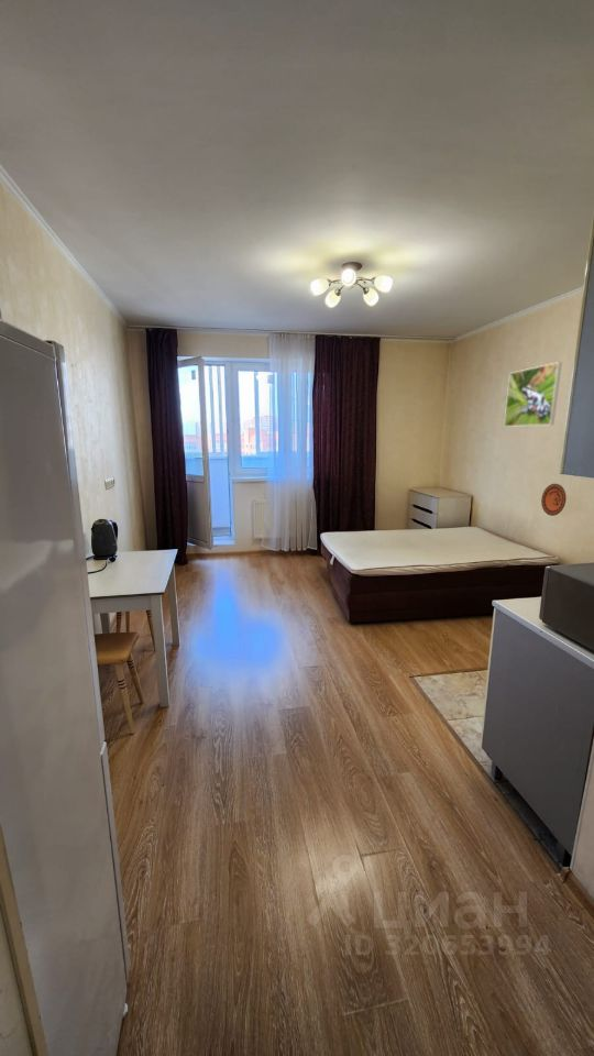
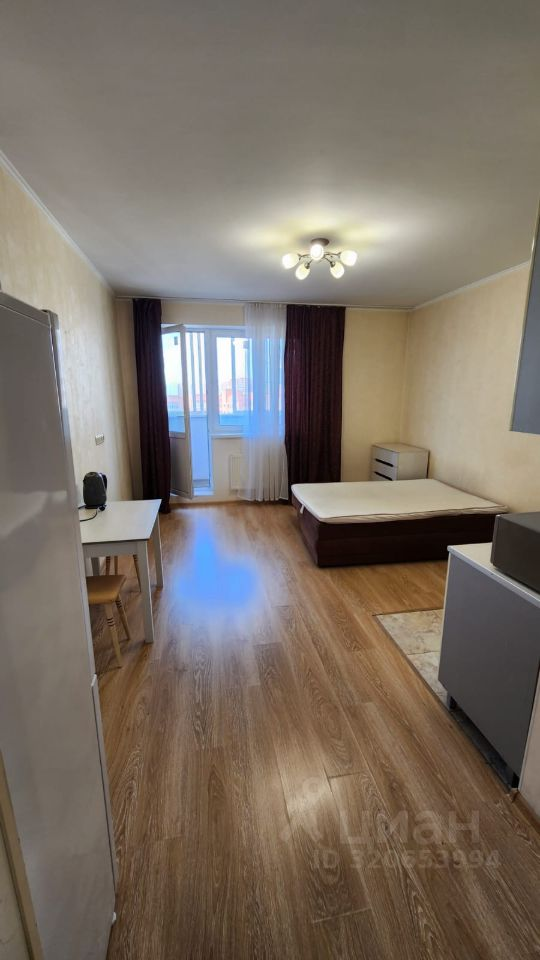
- decorative plate [540,483,568,517]
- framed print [503,361,563,428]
